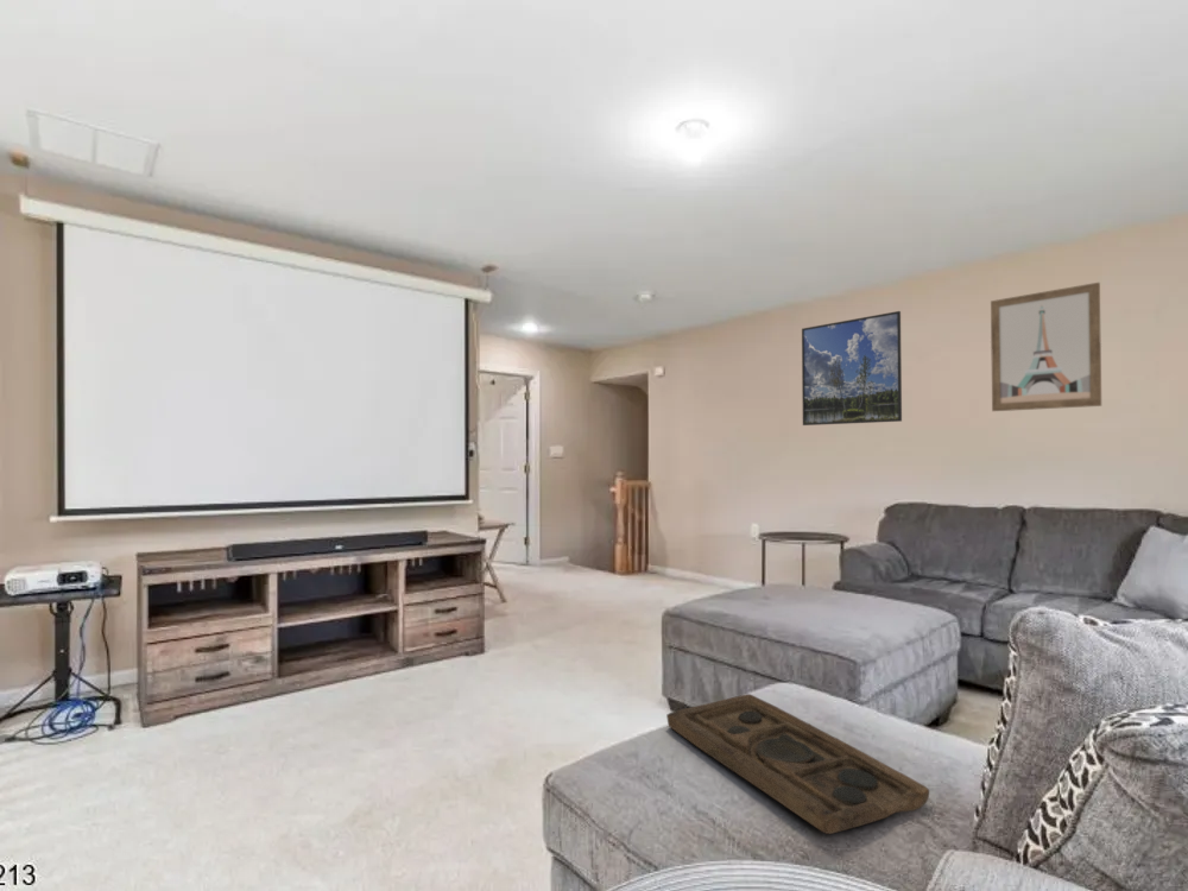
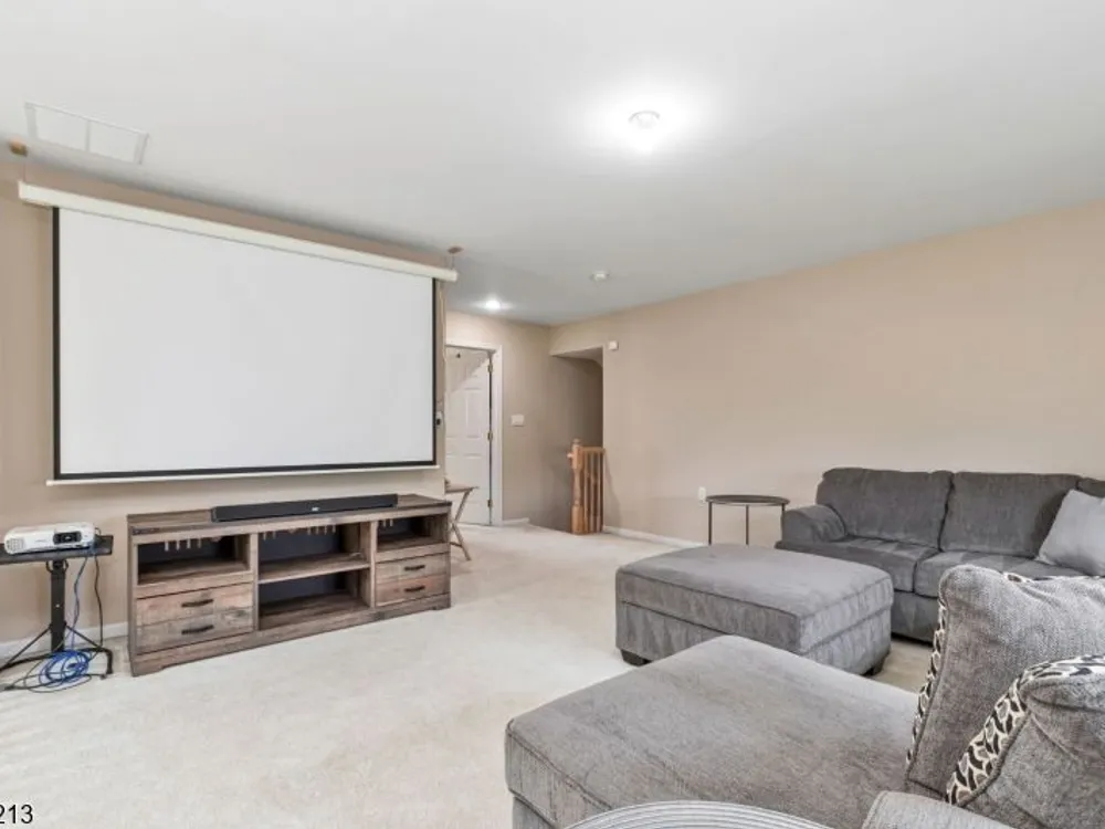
- wall art [990,282,1102,412]
- decorative tray [665,693,930,835]
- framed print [801,310,903,426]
